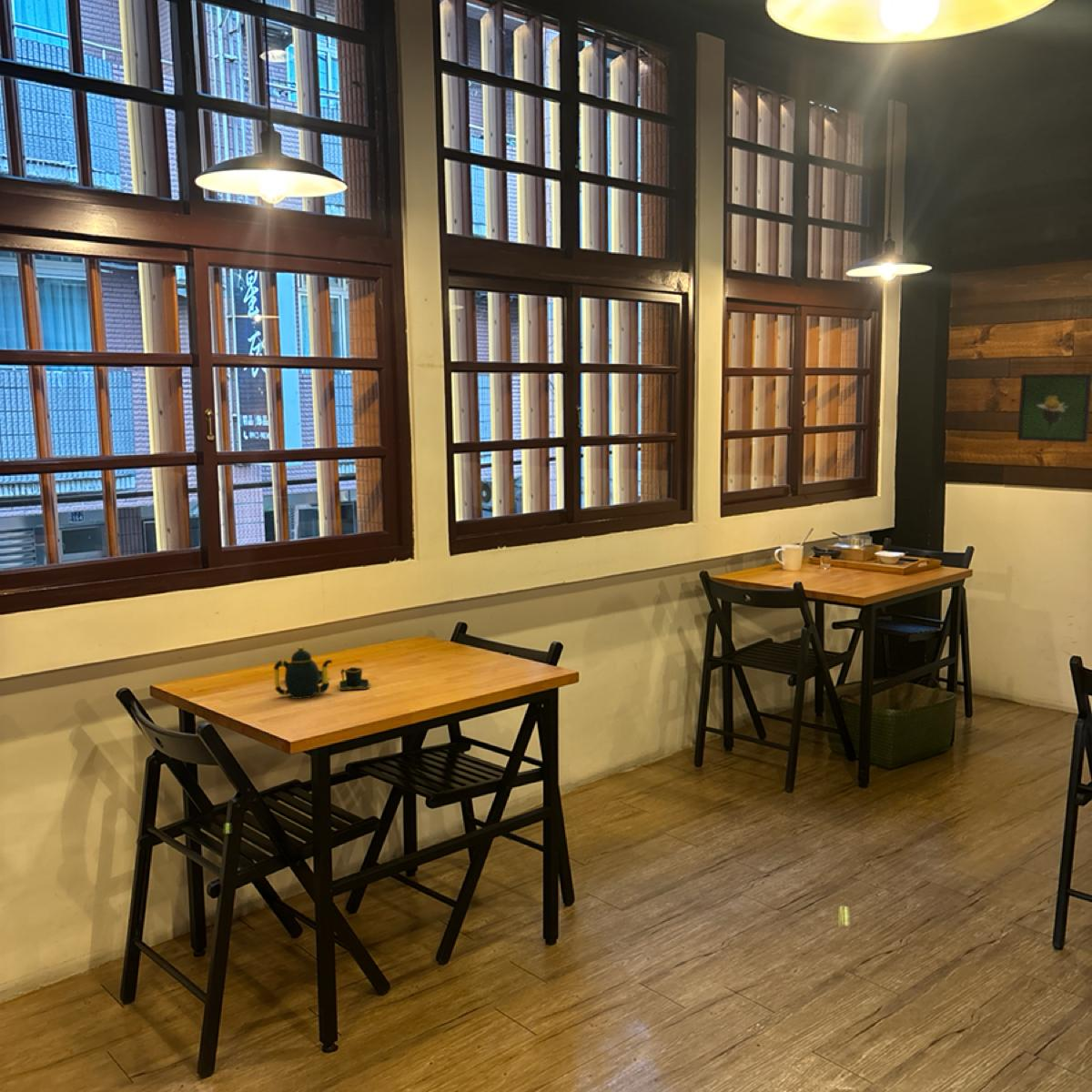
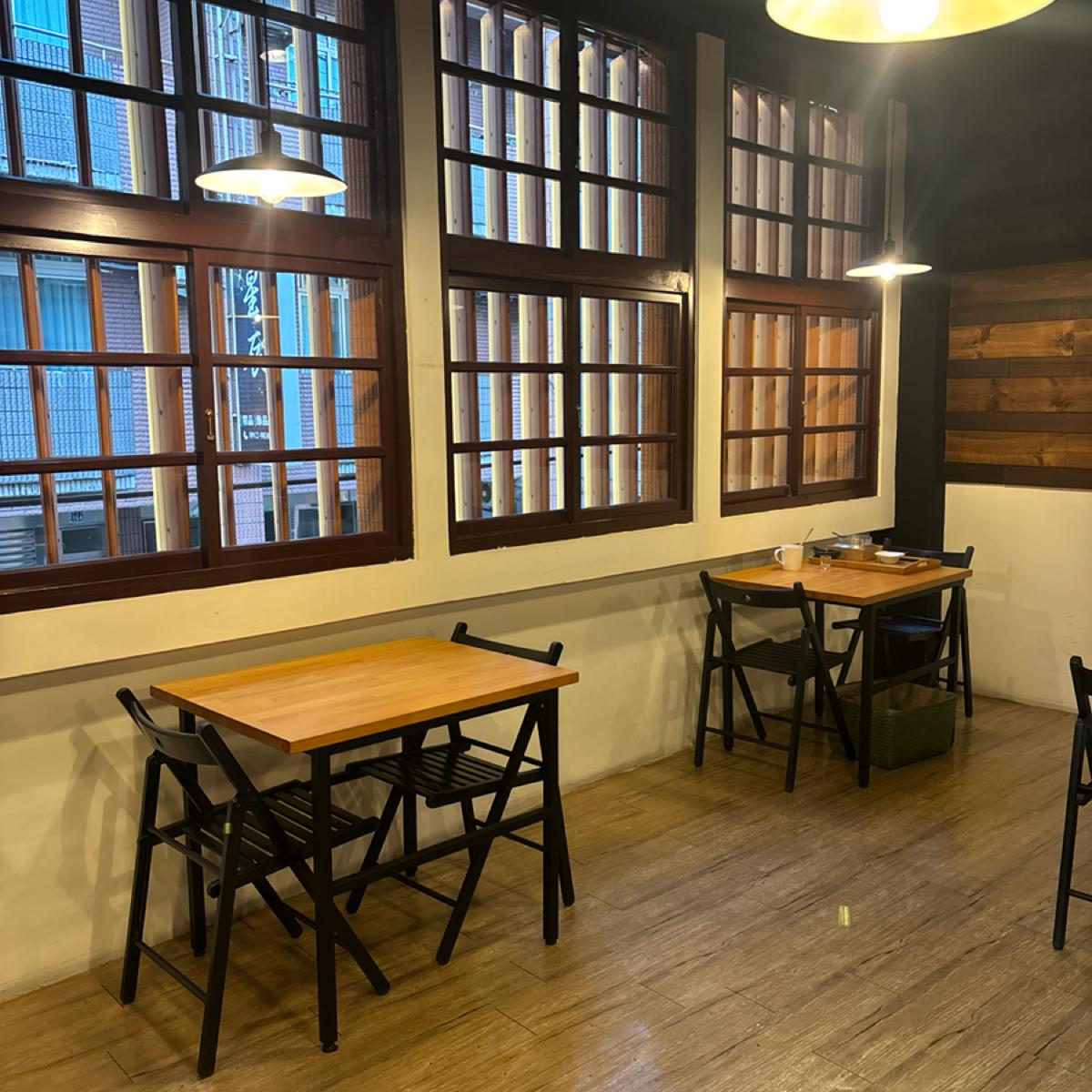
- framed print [1016,373,1092,443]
- teapot [273,646,370,700]
